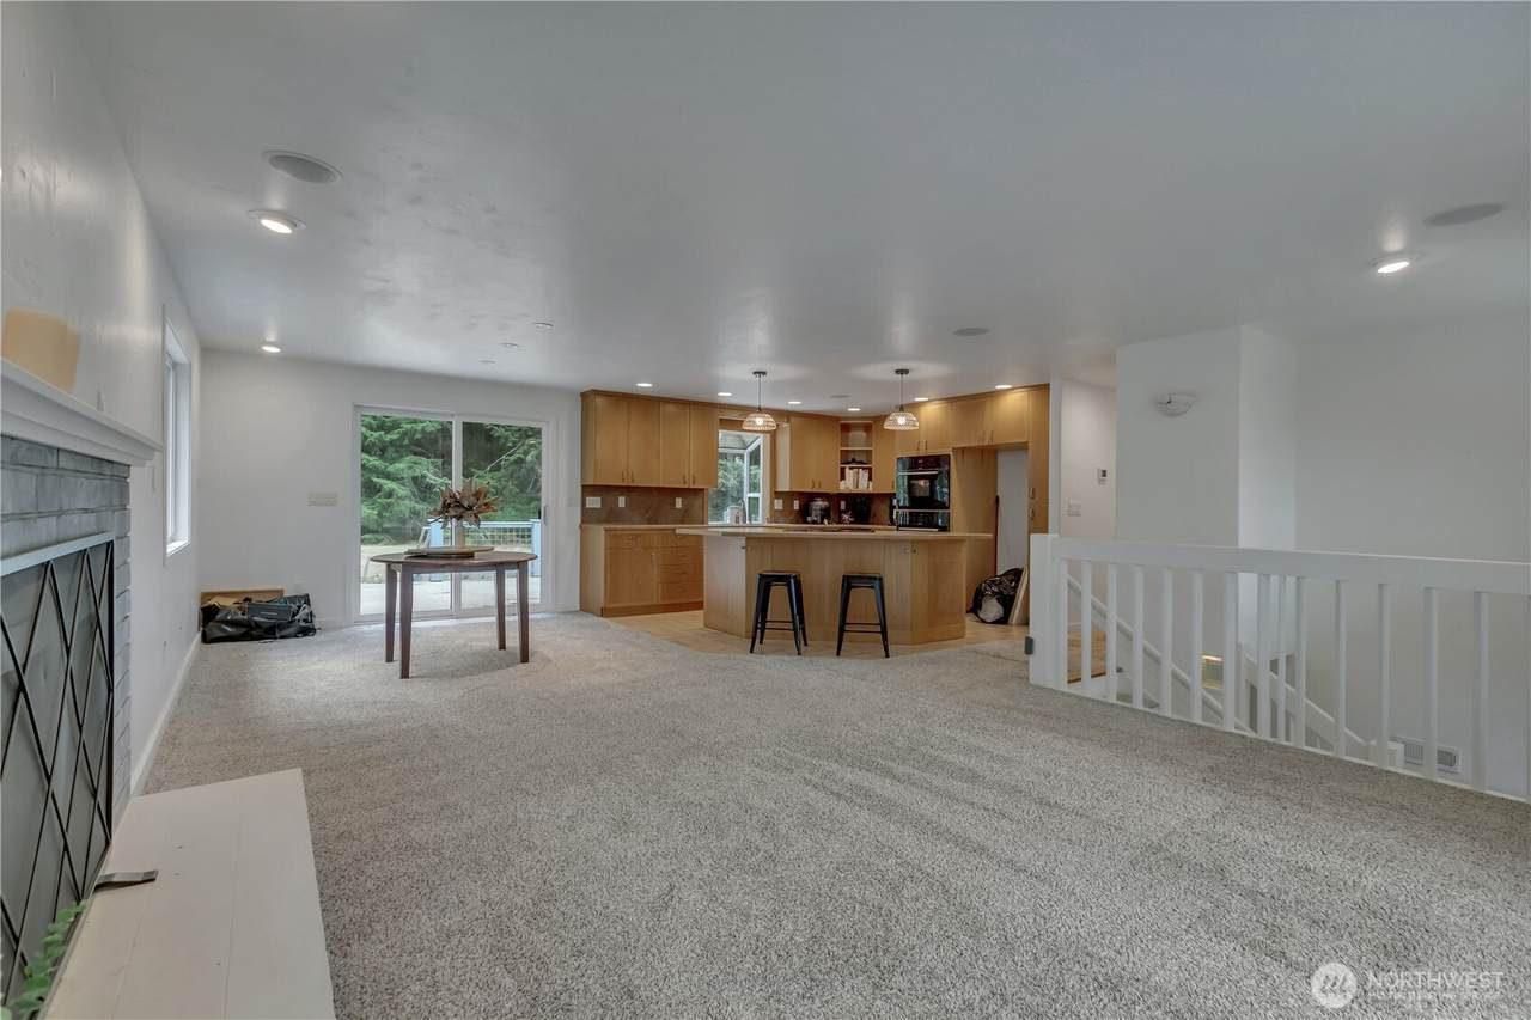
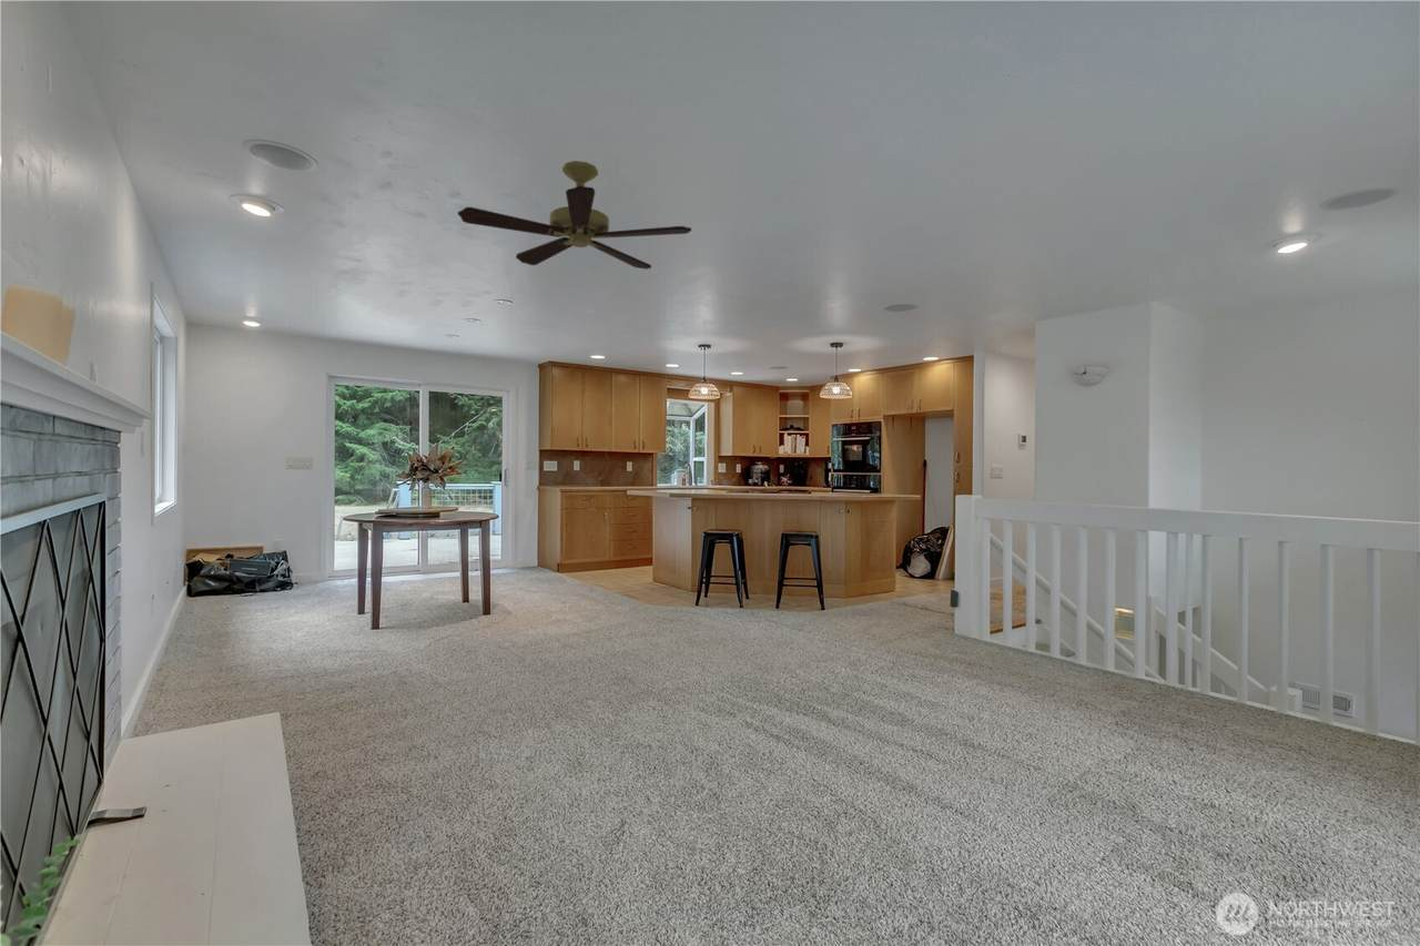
+ ceiling fan [457,160,692,271]
